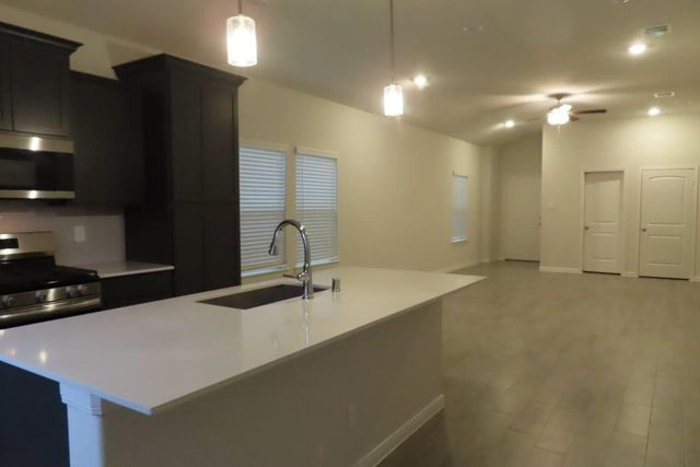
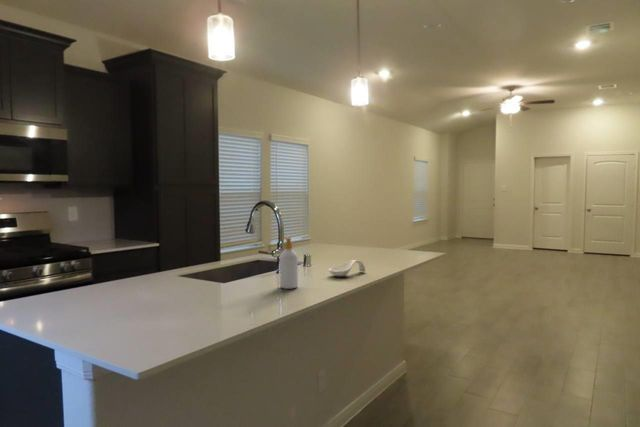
+ spoon rest [328,259,366,278]
+ soap bottle [279,236,299,290]
